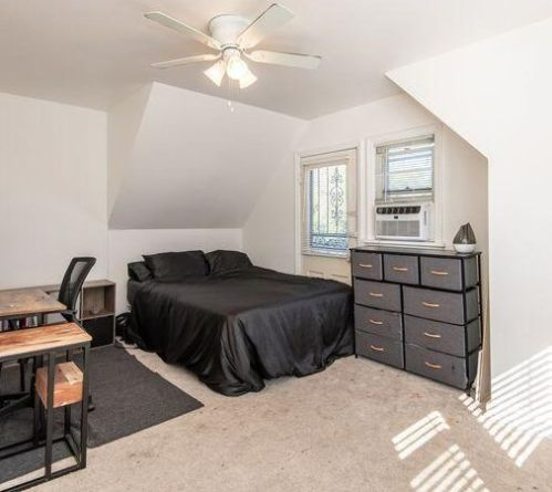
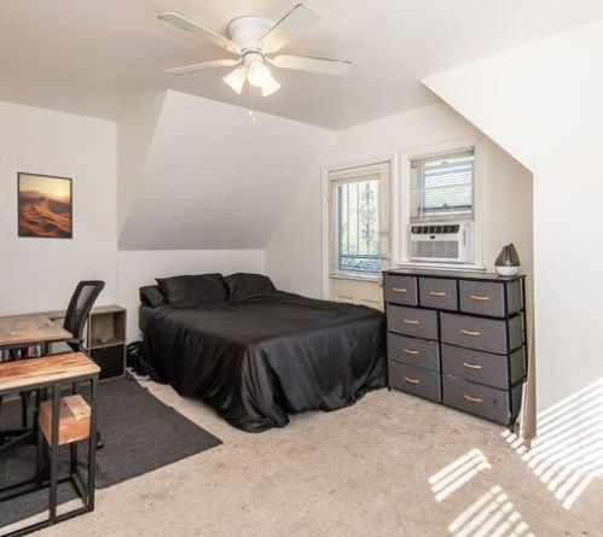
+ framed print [16,170,74,240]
